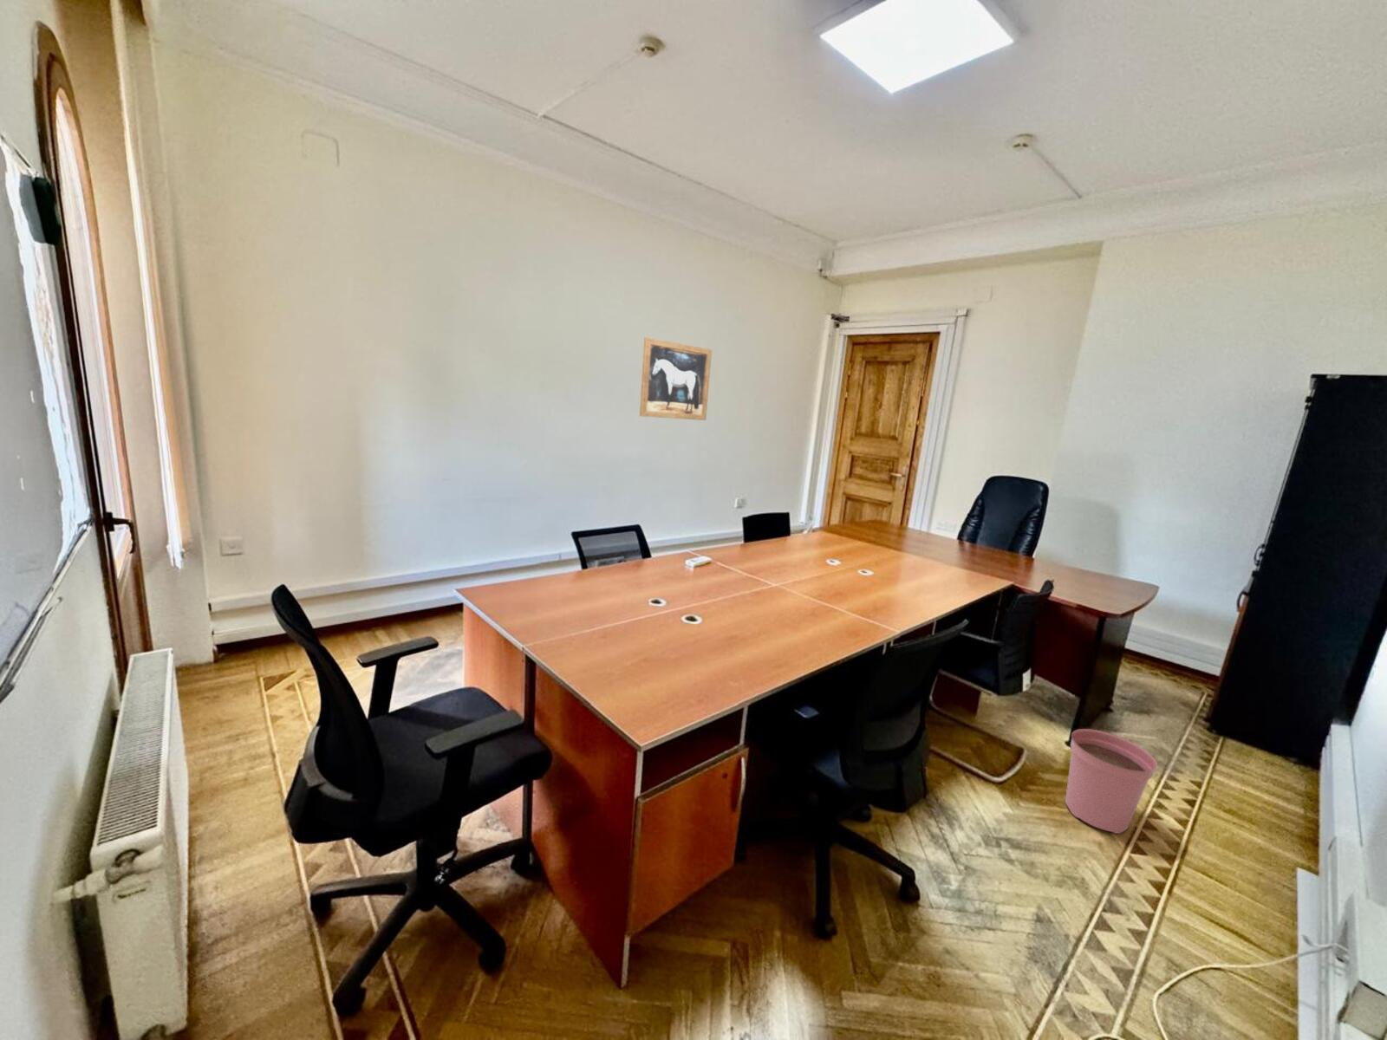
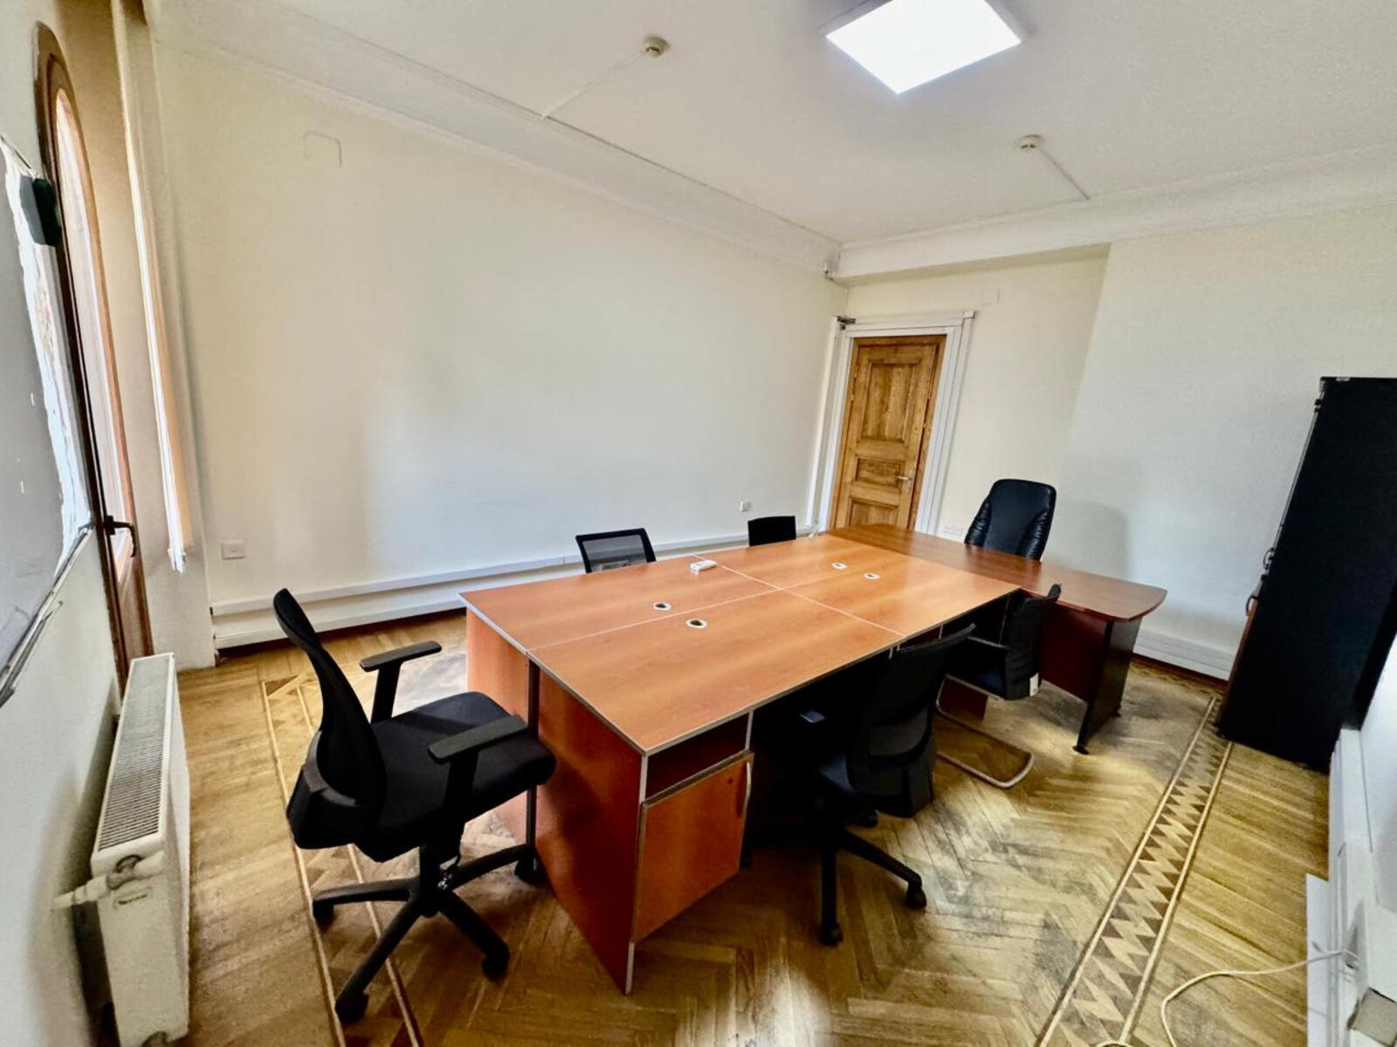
- wall art [639,336,712,422]
- plant pot [1065,728,1158,835]
